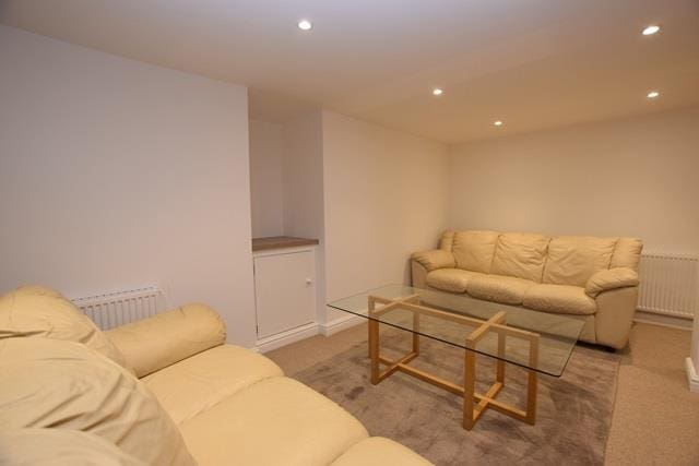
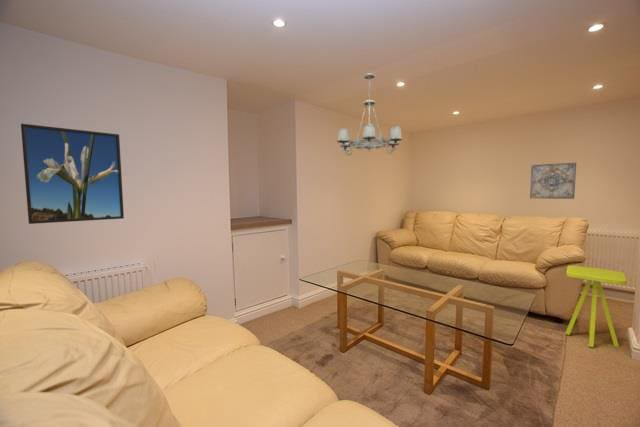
+ side table [564,264,628,348]
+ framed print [20,123,125,225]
+ wall art [529,161,577,200]
+ chandelier [336,72,403,157]
